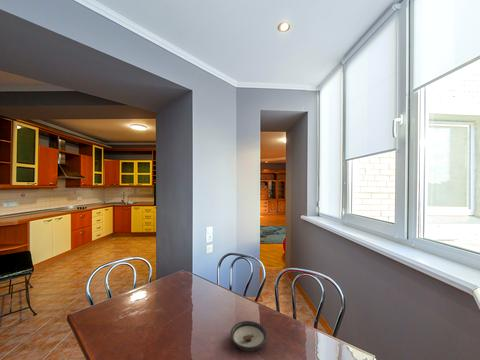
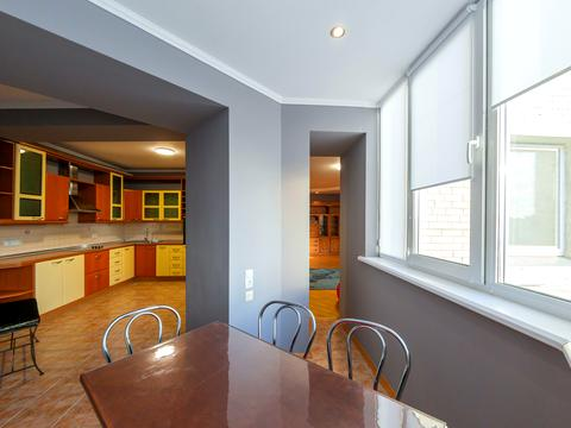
- saucer [229,320,268,352]
